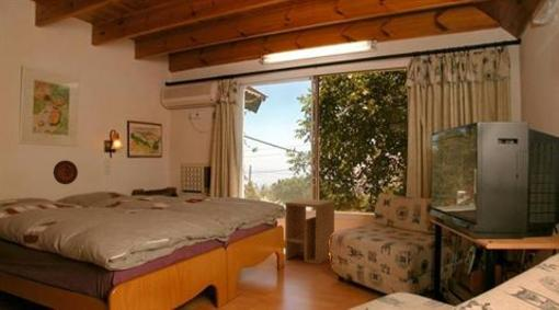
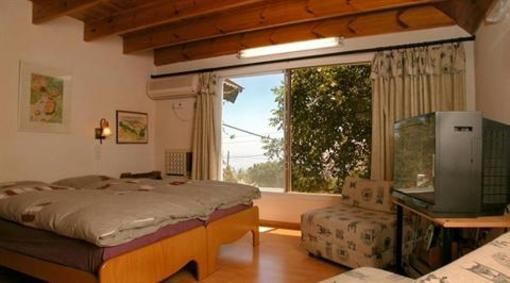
- decorative plate [53,159,79,185]
- side table [284,198,335,266]
